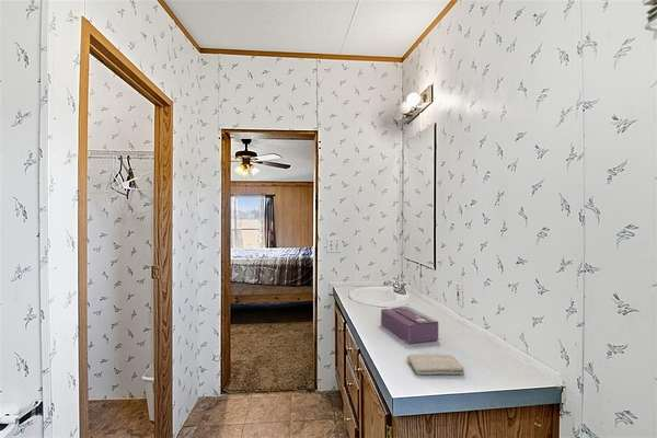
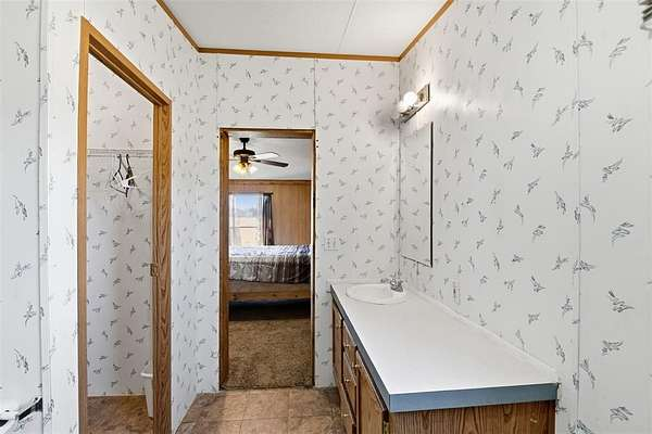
- tissue box [380,306,439,345]
- washcloth [406,353,465,376]
